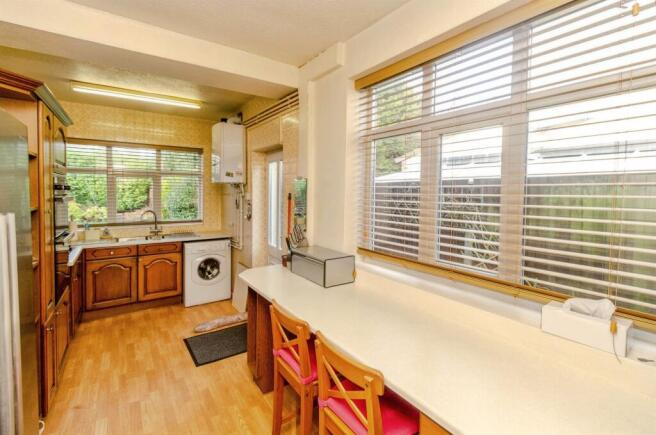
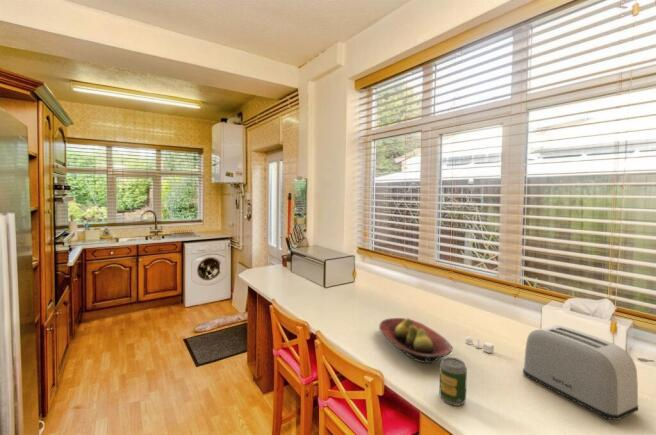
+ toaster [522,325,639,421]
+ salt and pepper shaker set [465,335,495,354]
+ soda can [439,356,468,407]
+ fruit bowl [378,317,453,364]
